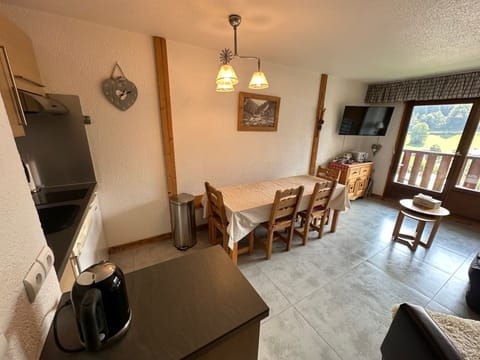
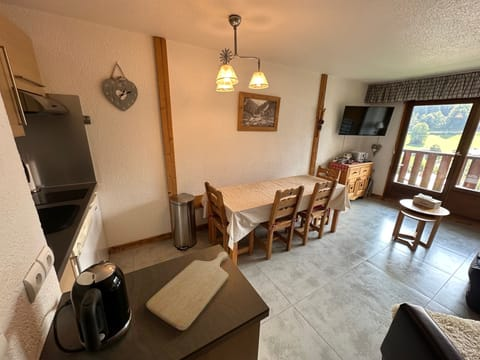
+ chopping board [145,251,229,331]
